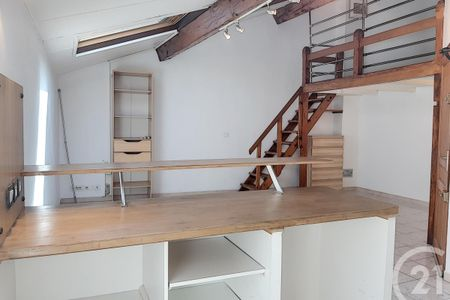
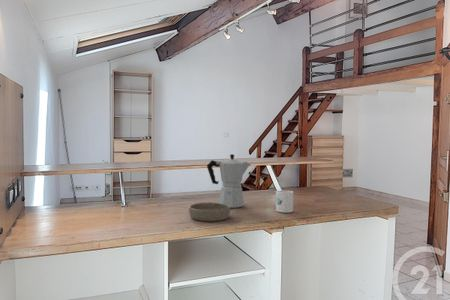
+ bowl [188,201,231,222]
+ mug [274,189,294,214]
+ moka pot [206,153,252,209]
